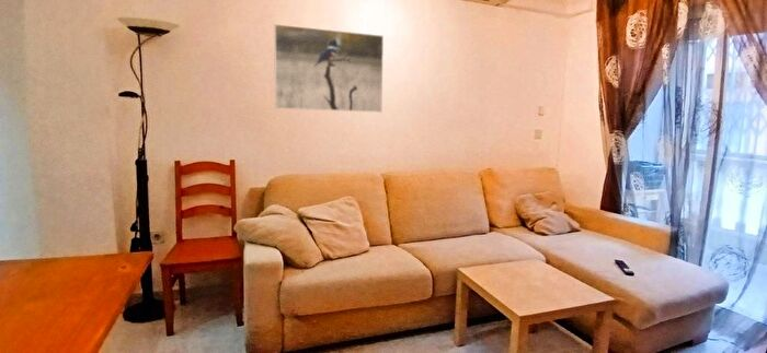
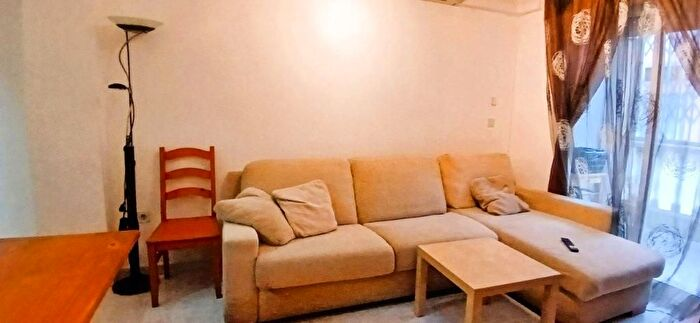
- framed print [273,23,385,114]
